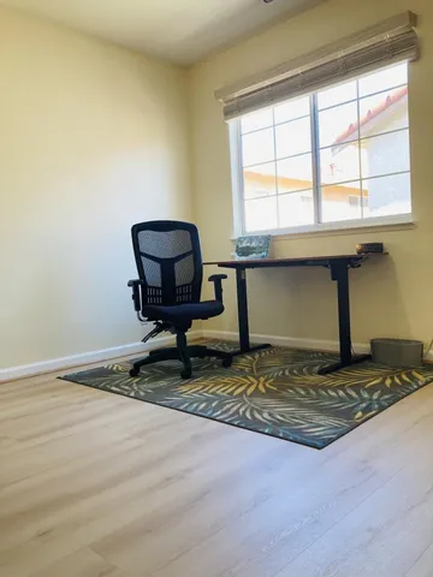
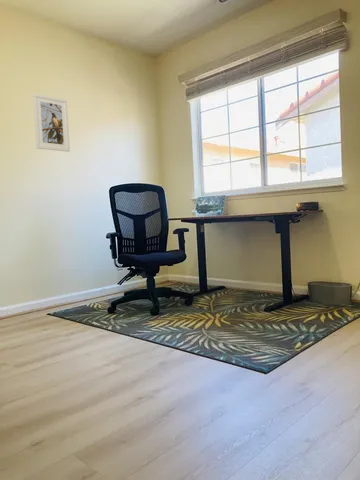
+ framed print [32,93,71,153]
